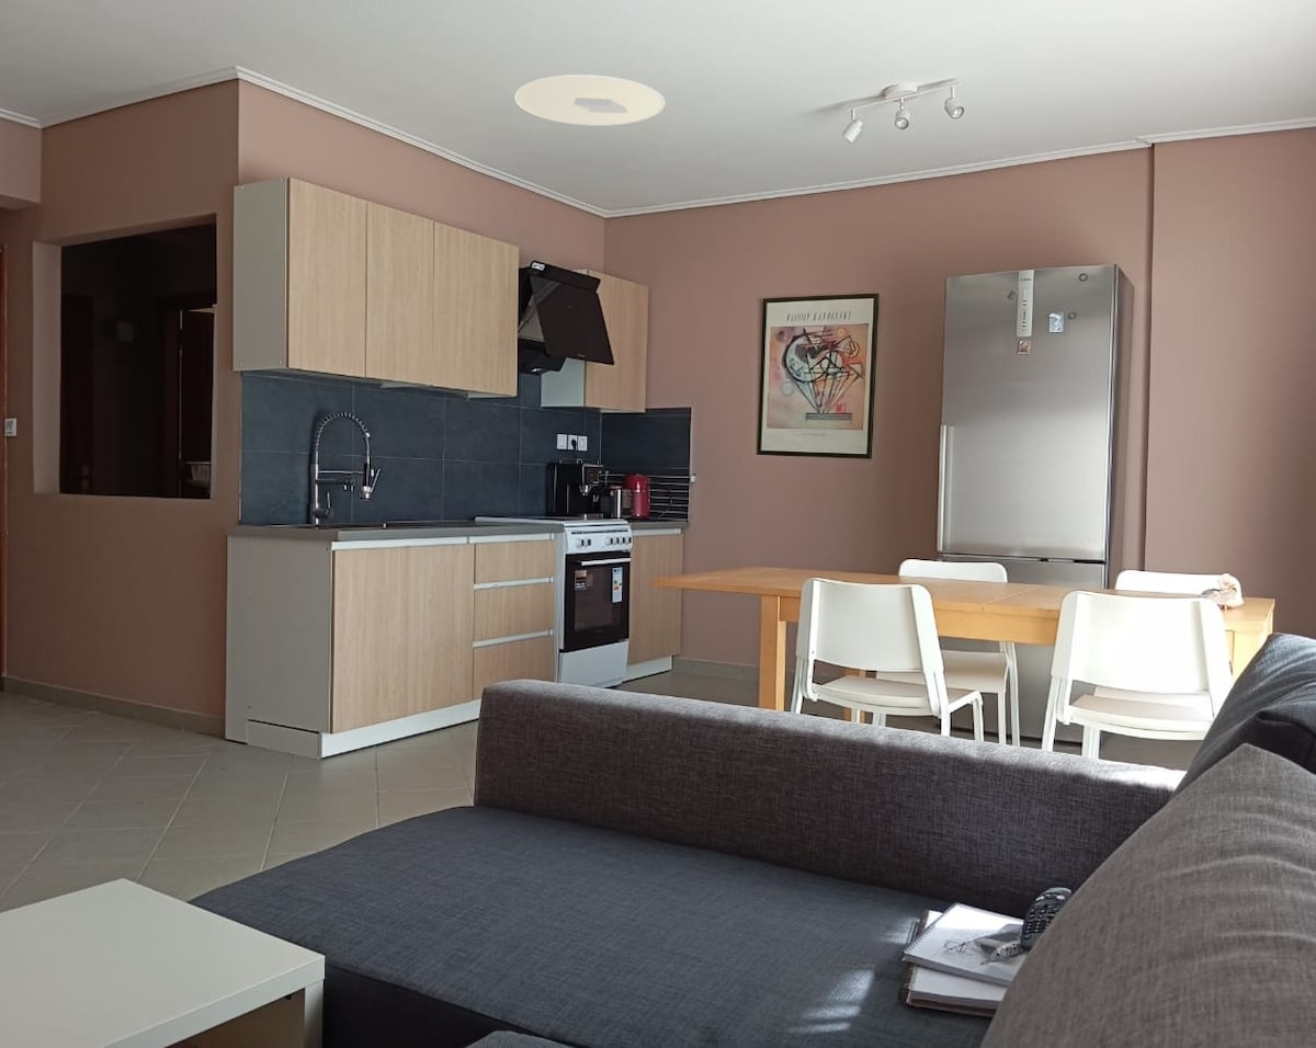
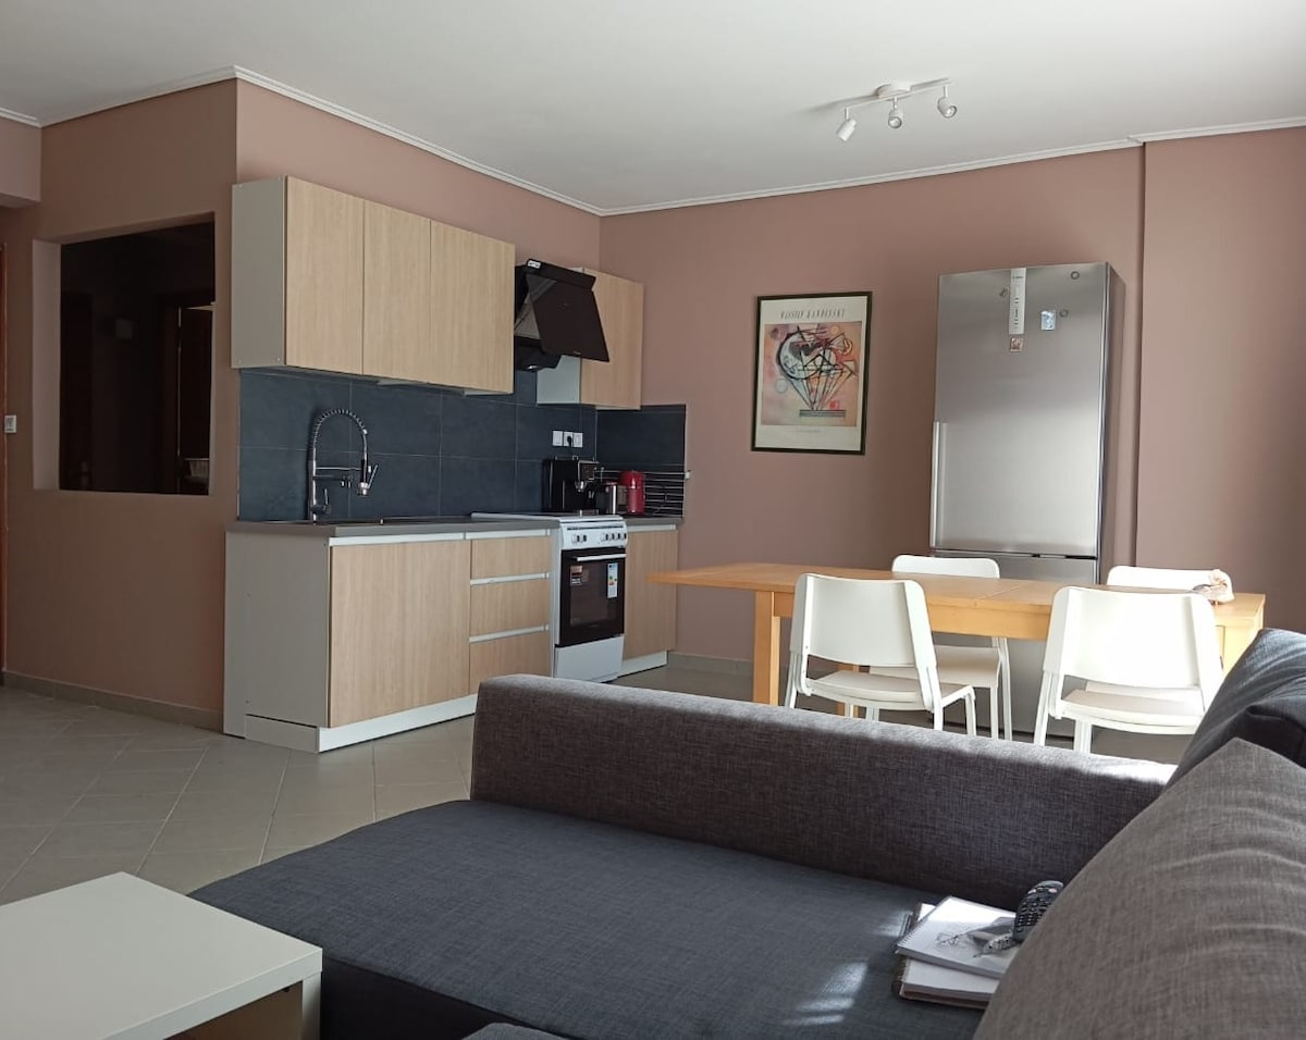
- ceiling light [513,73,666,127]
